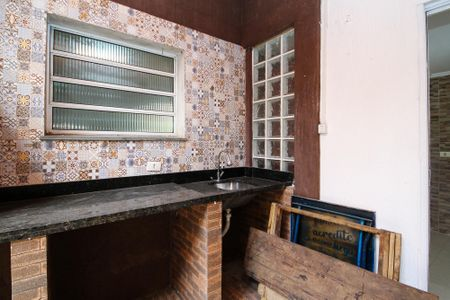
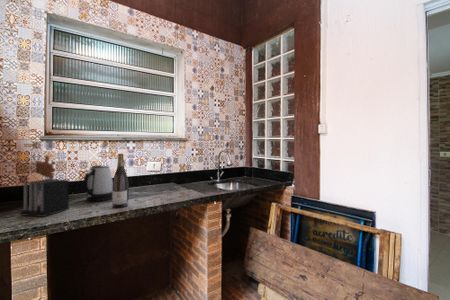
+ wine bottle [111,153,130,209]
+ knife block [20,155,70,218]
+ kettle [82,164,113,202]
